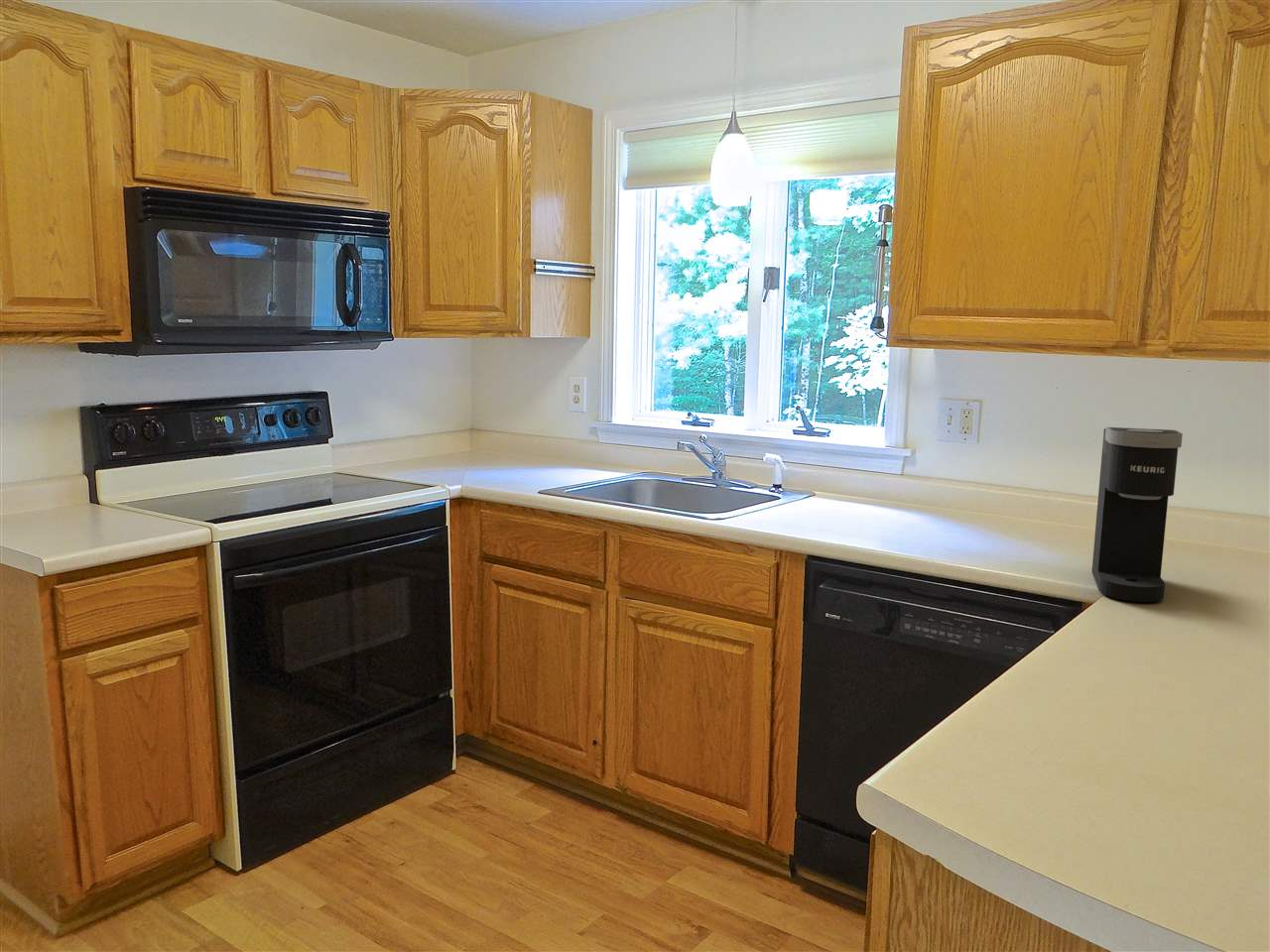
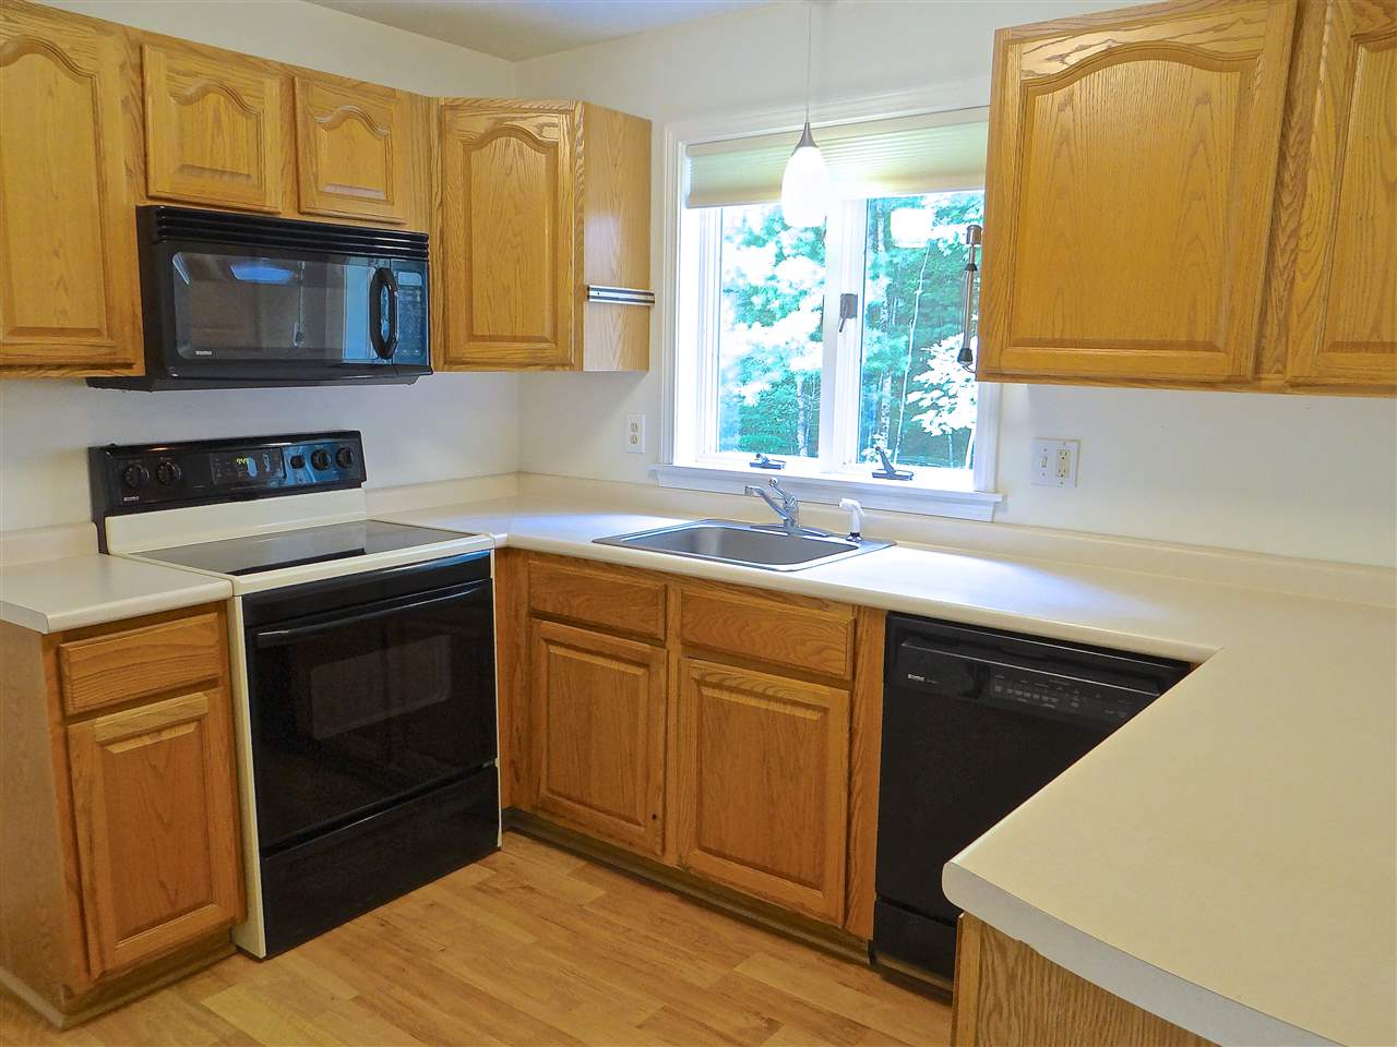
- coffee maker [1090,426,1184,603]
